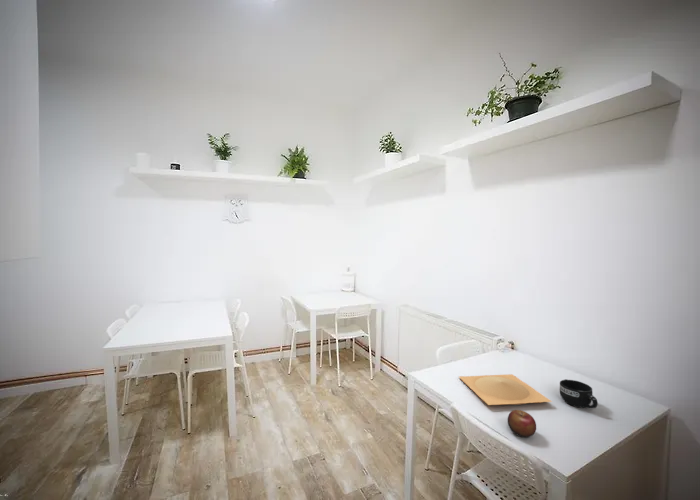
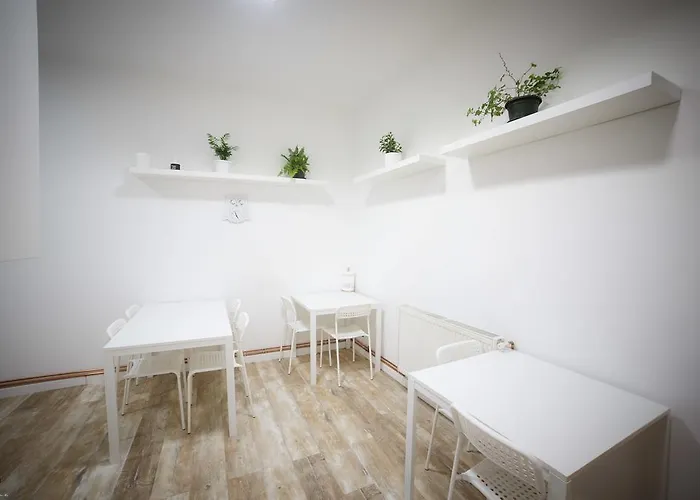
- apple [507,409,537,438]
- mug [559,378,599,409]
- plate [458,373,553,406]
